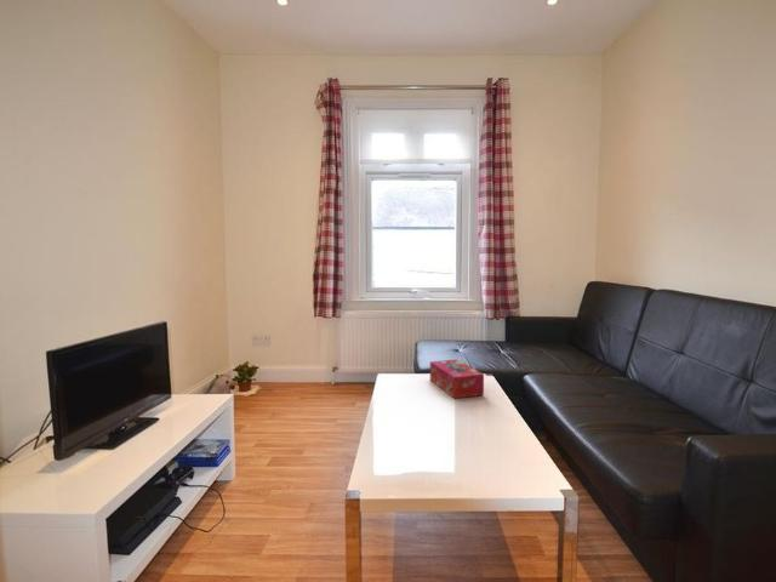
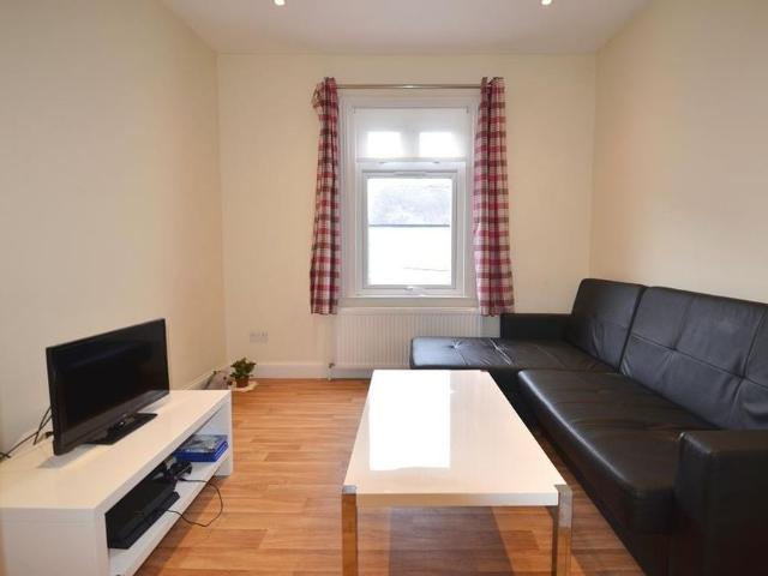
- tissue box [429,358,485,400]
